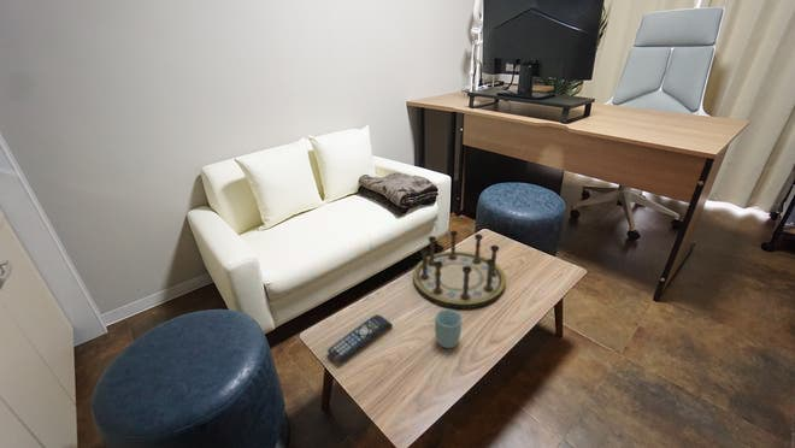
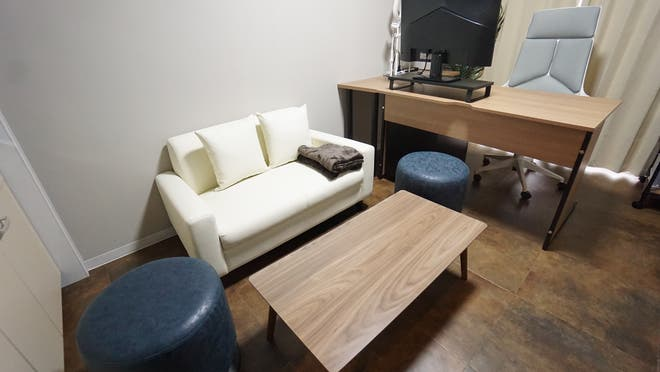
- cup [434,308,463,349]
- remote control [326,313,394,364]
- board game [412,230,507,310]
